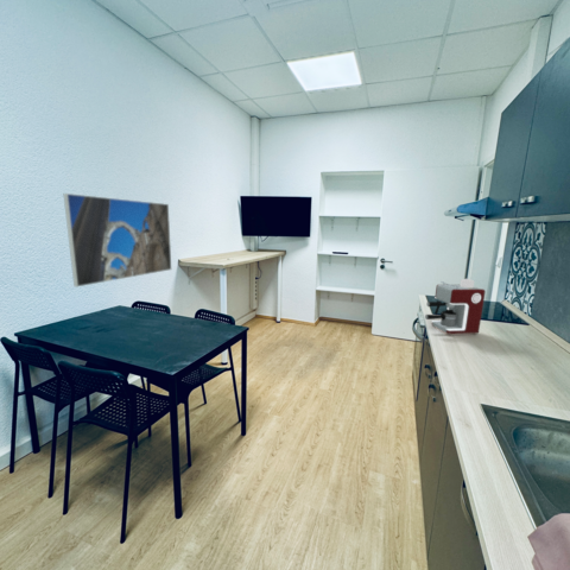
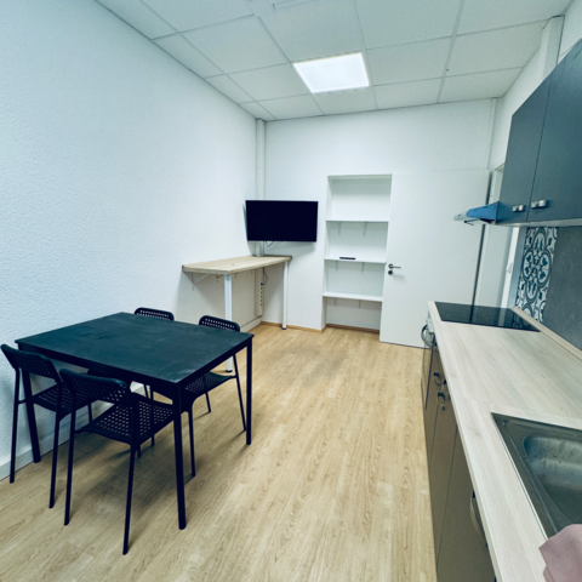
- coffee maker [424,278,487,335]
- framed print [63,192,172,289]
